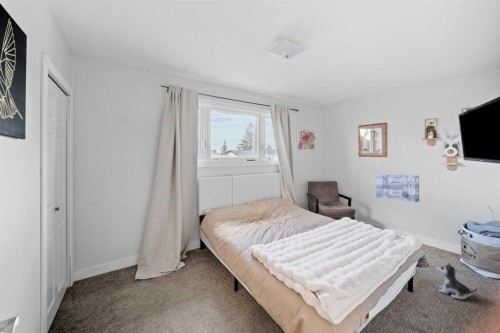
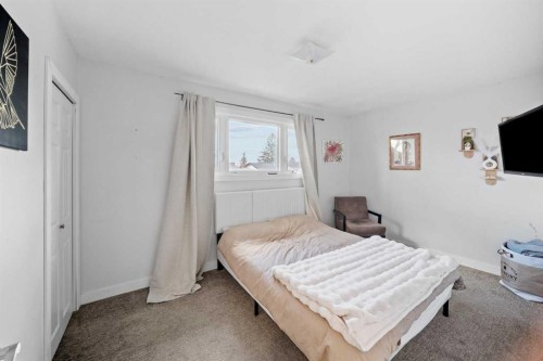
- plush toy [435,262,478,300]
- wall art [375,174,420,203]
